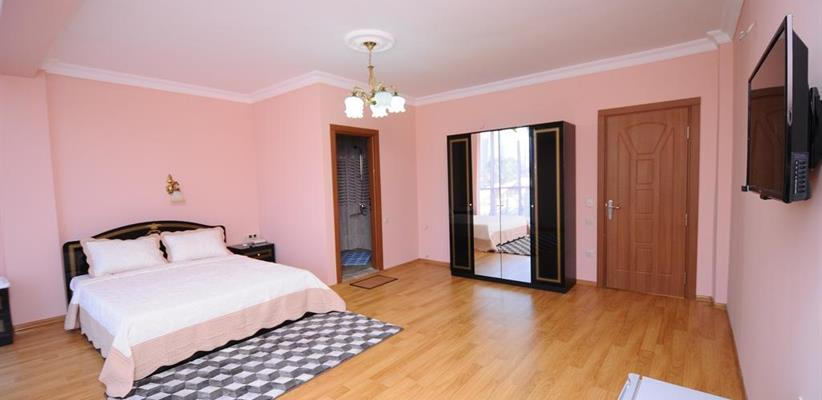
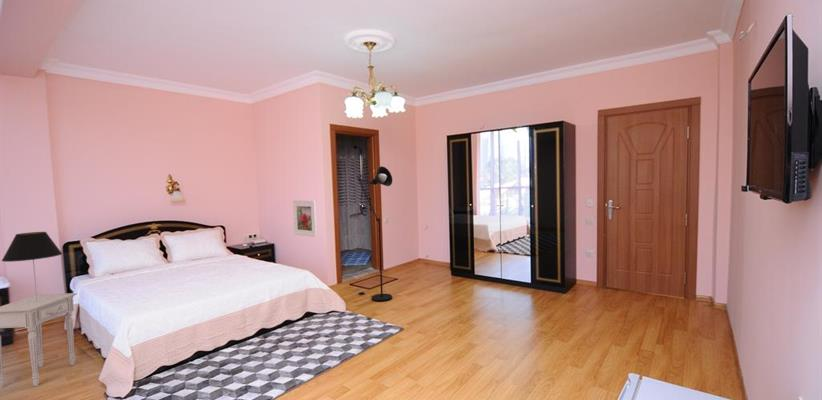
+ floor lamp [356,165,393,302]
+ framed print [292,200,318,238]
+ table lamp [1,231,63,302]
+ nightstand [0,292,78,389]
